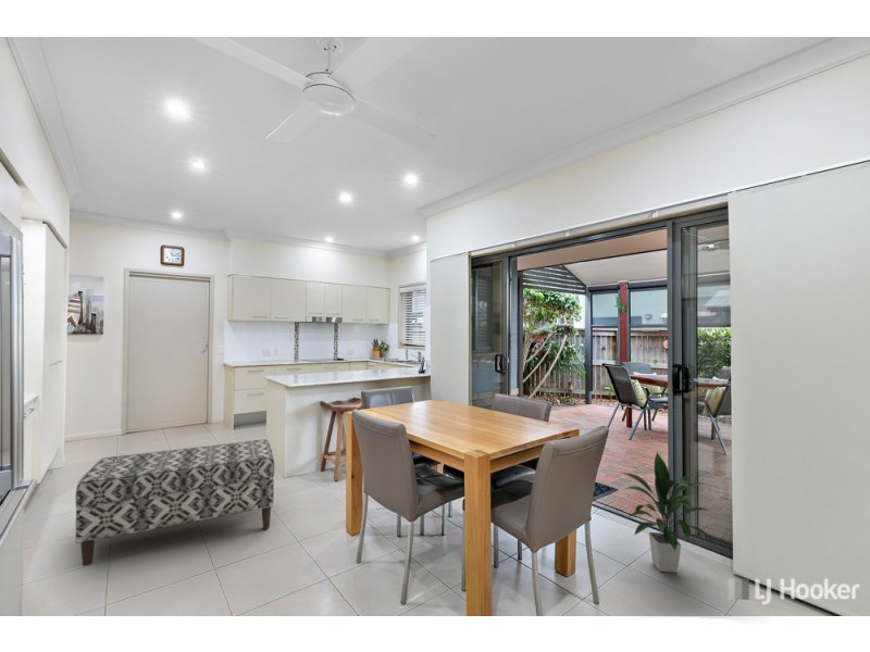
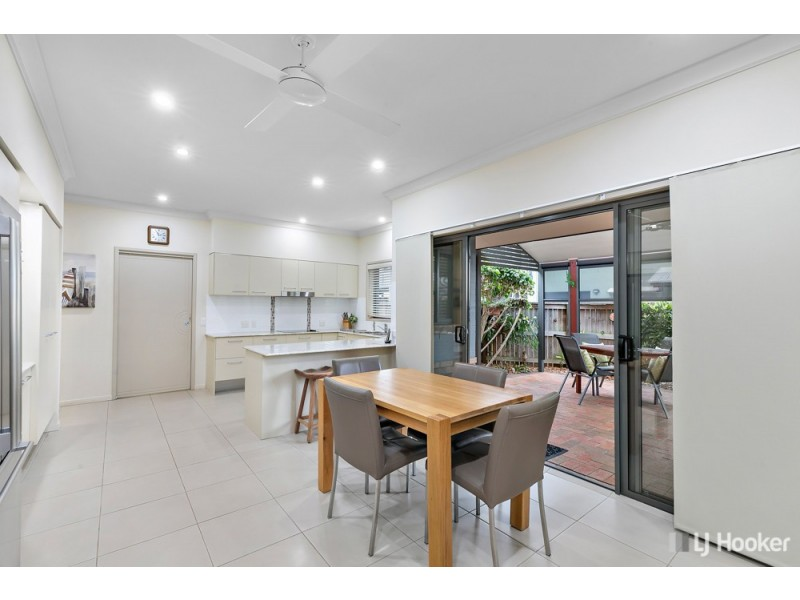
- indoor plant [619,451,719,574]
- bench [74,438,276,567]
